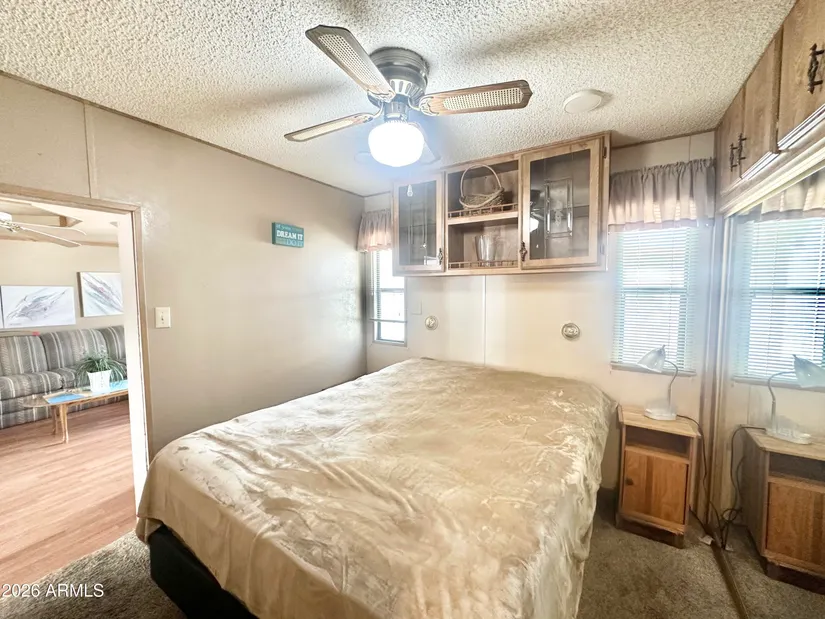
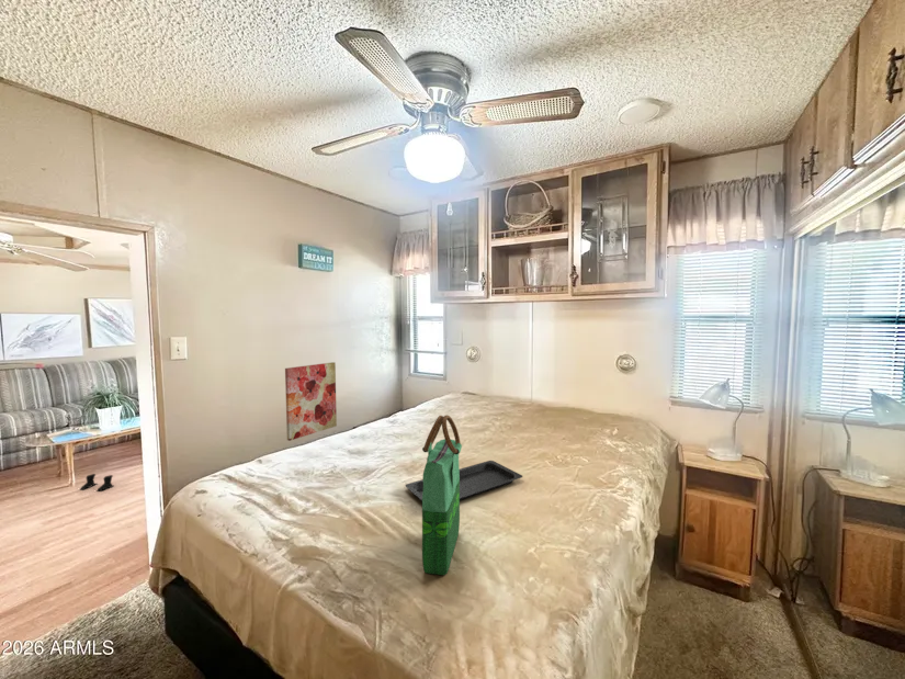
+ wall art [284,361,338,442]
+ boots [80,473,115,493]
+ serving tray [405,460,523,501]
+ tote bag [421,415,463,576]
